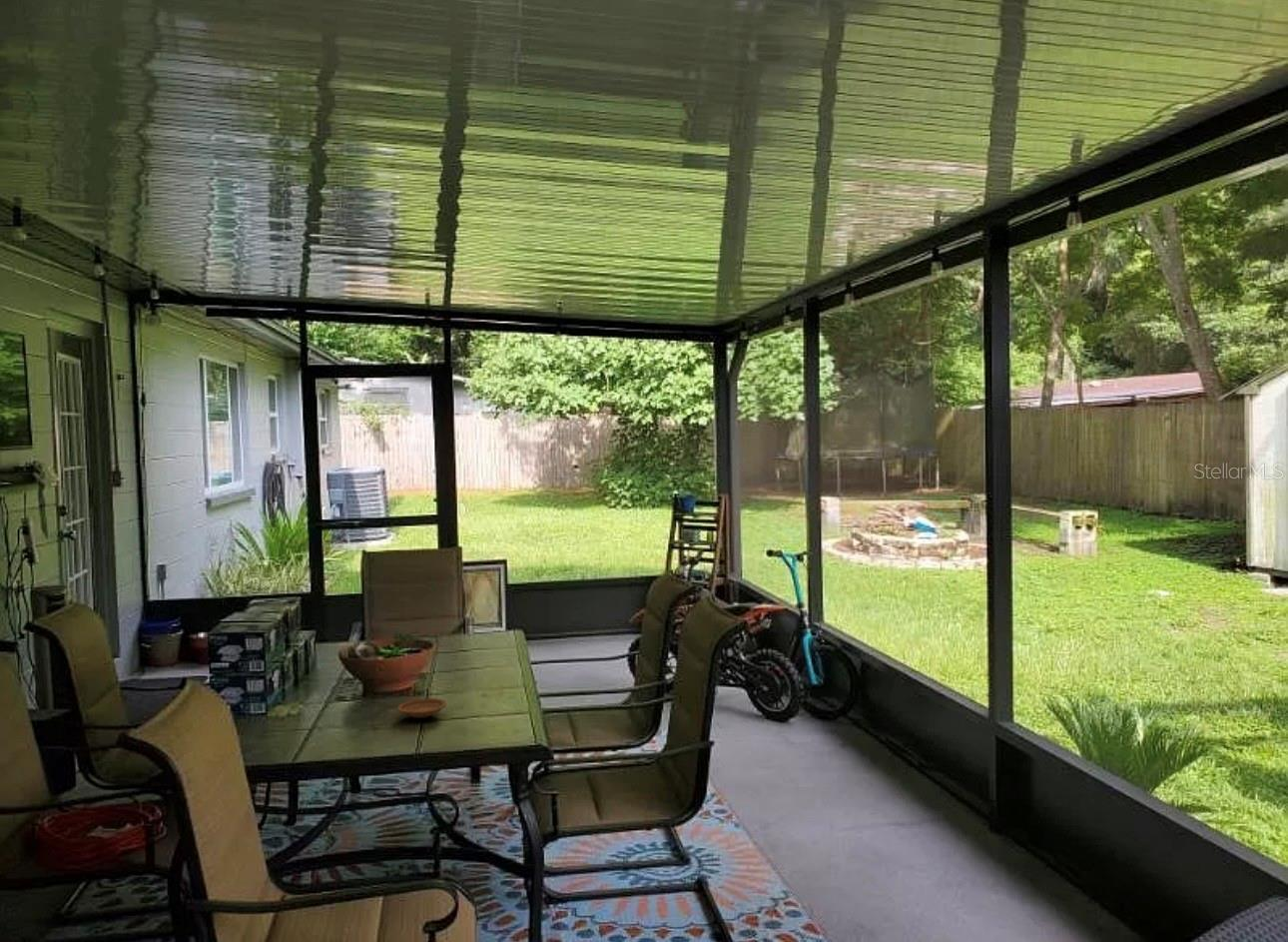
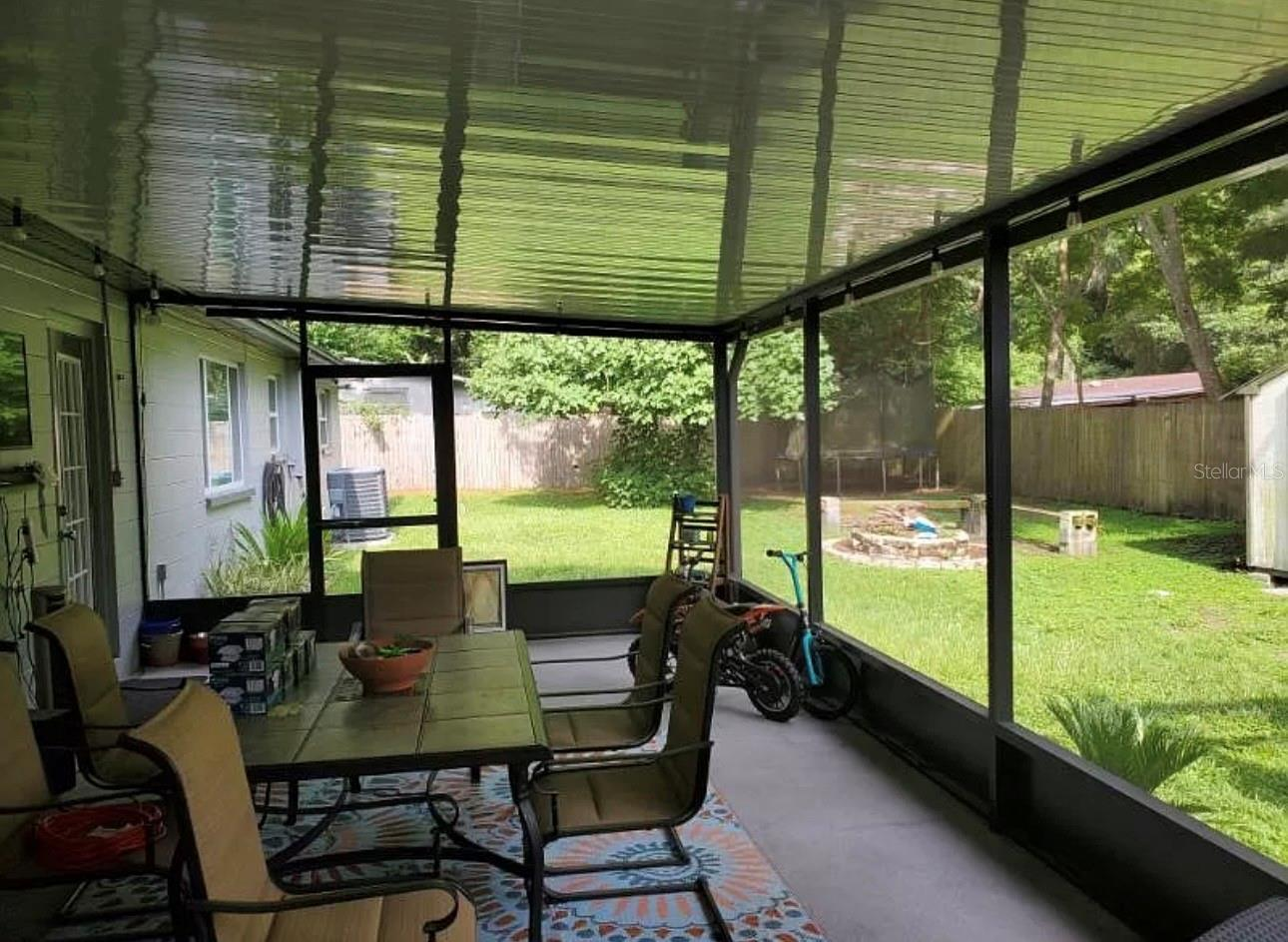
- plate [397,697,447,719]
